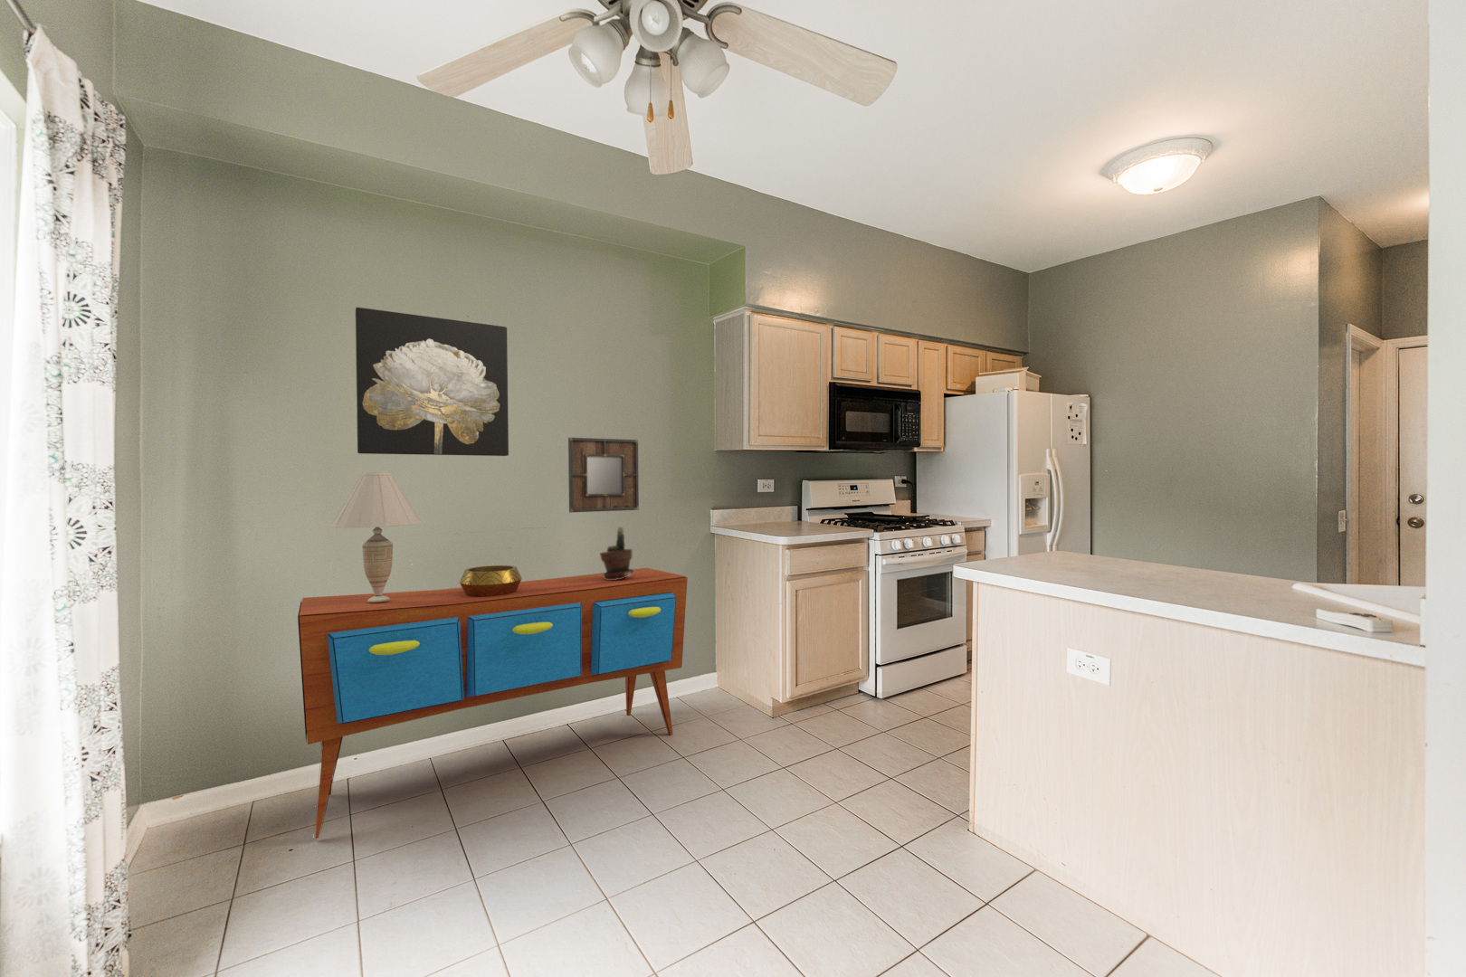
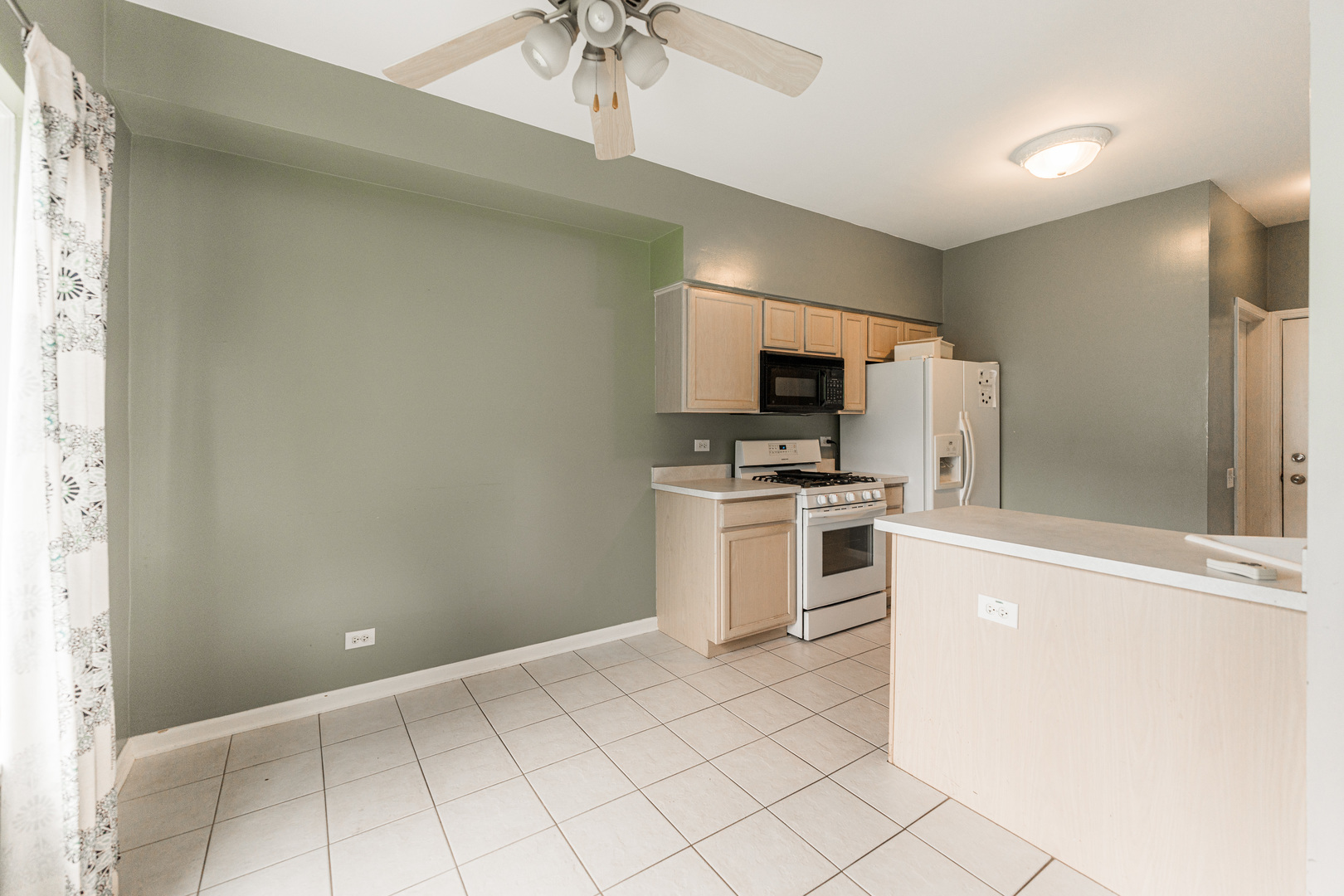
- home mirror [567,437,640,512]
- table lamp [329,471,422,603]
- potted plant [599,526,635,580]
- decorative bowl [459,565,524,598]
- wall art [355,306,509,457]
- sideboard [297,567,688,839]
